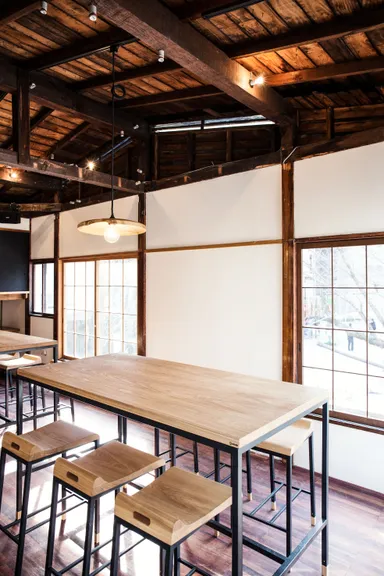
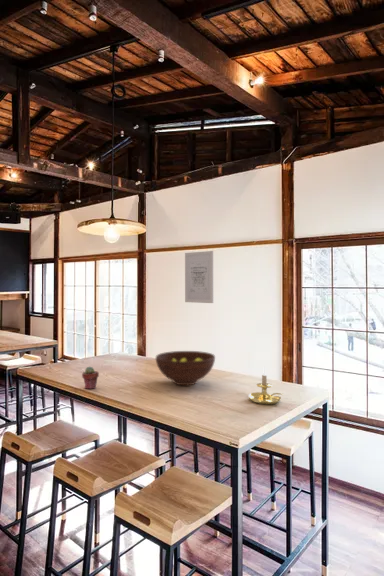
+ candle holder [247,365,284,405]
+ wall art [184,250,214,304]
+ fruit bowl [155,350,216,387]
+ potted succulent [81,366,100,390]
